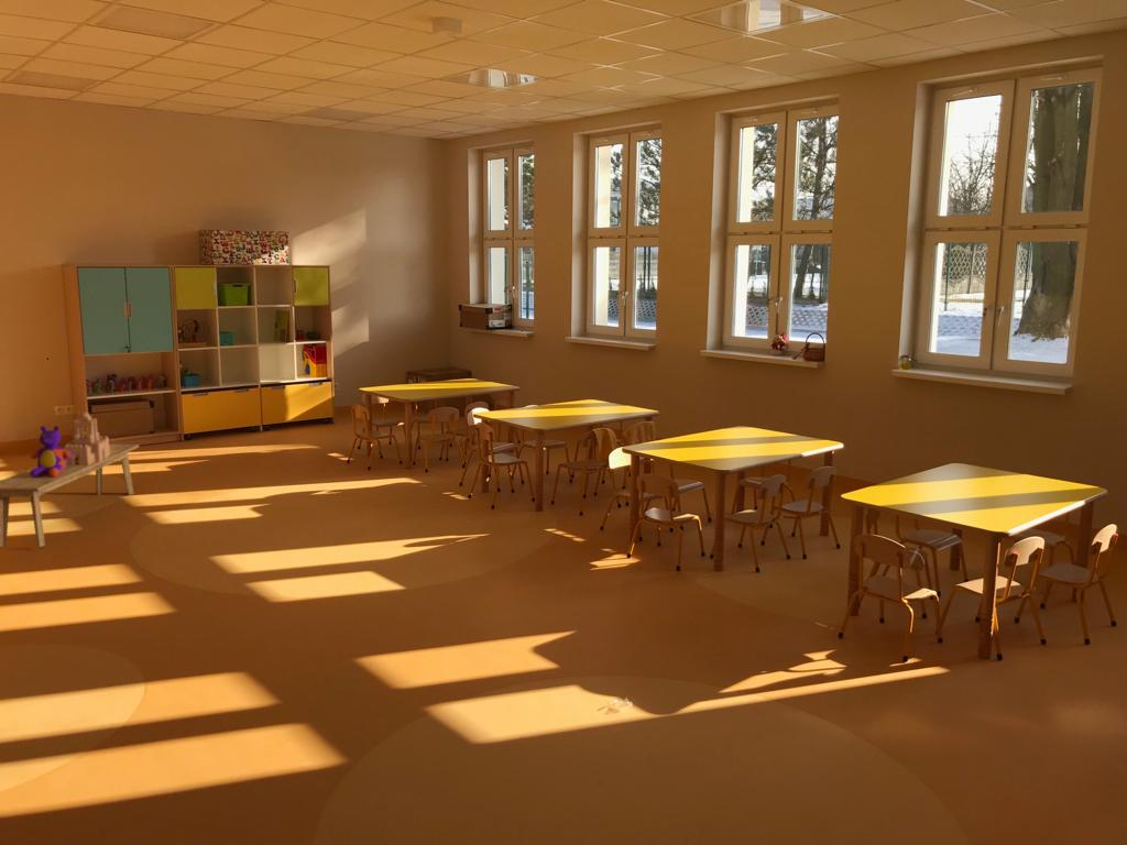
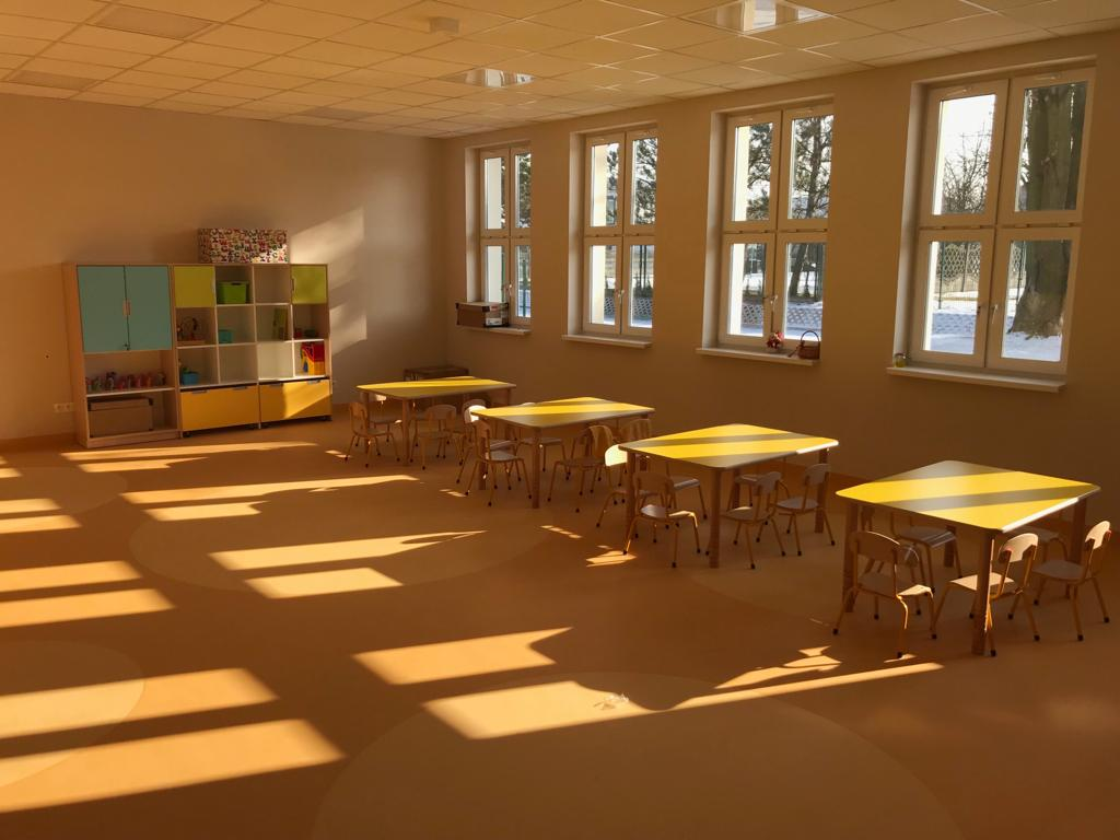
- bench [0,443,140,548]
- wooden block set [63,411,110,465]
- stuffed bear [30,425,73,478]
